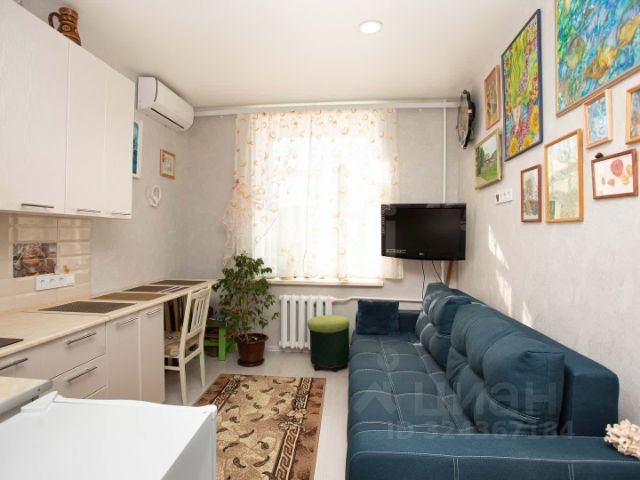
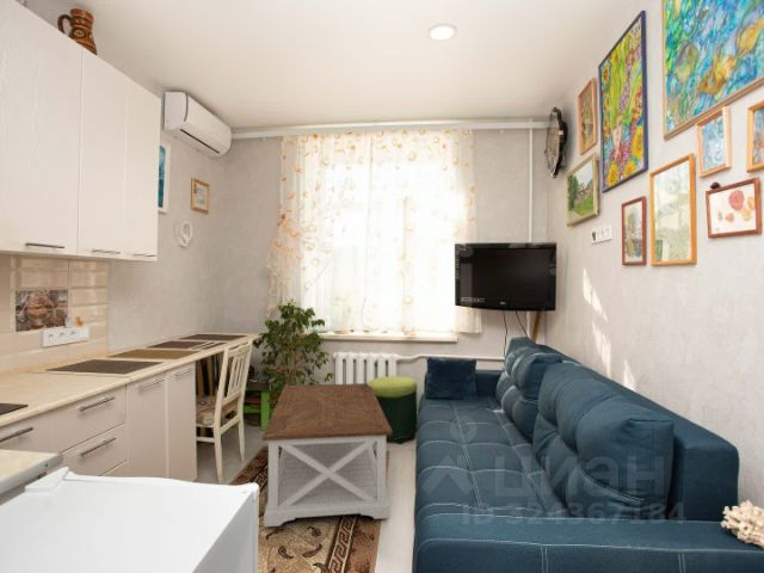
+ coffee table [261,382,394,528]
